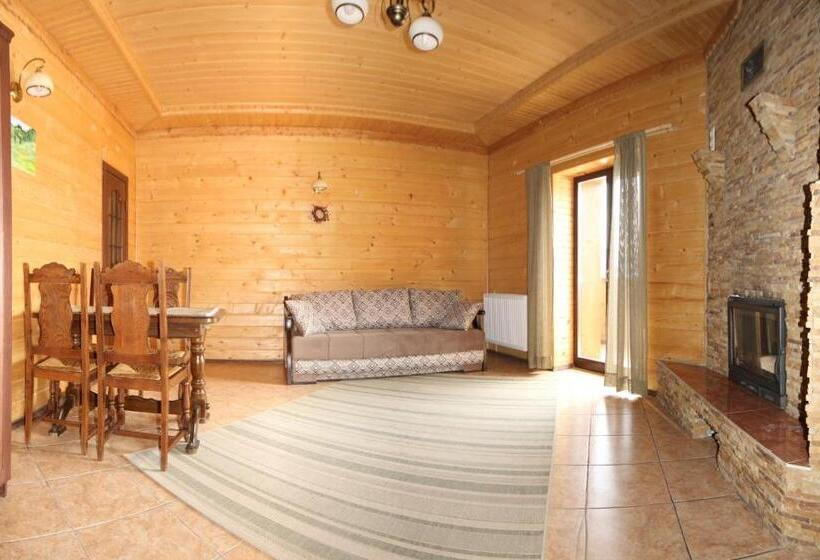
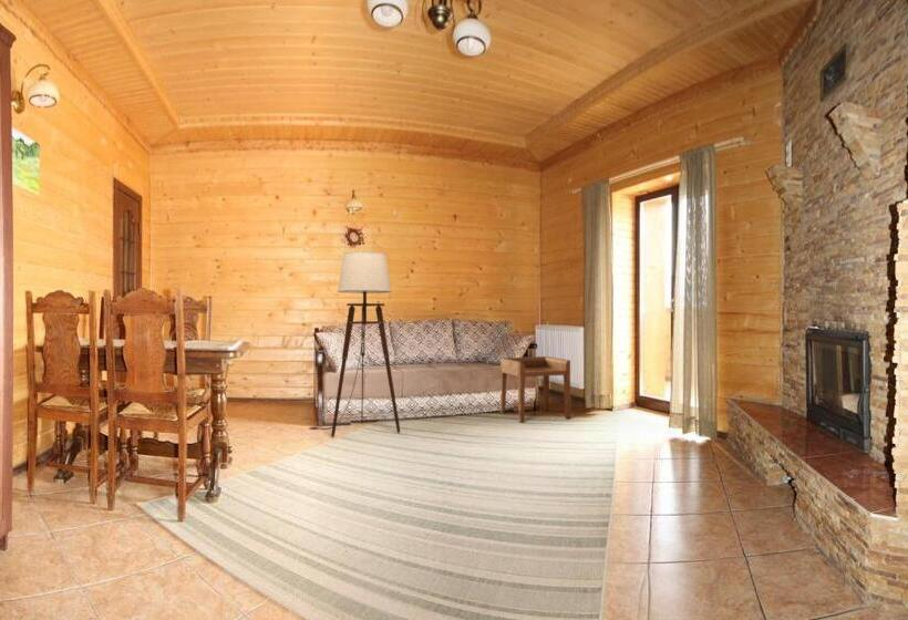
+ floor lamp [308,250,401,438]
+ side table [499,355,571,423]
